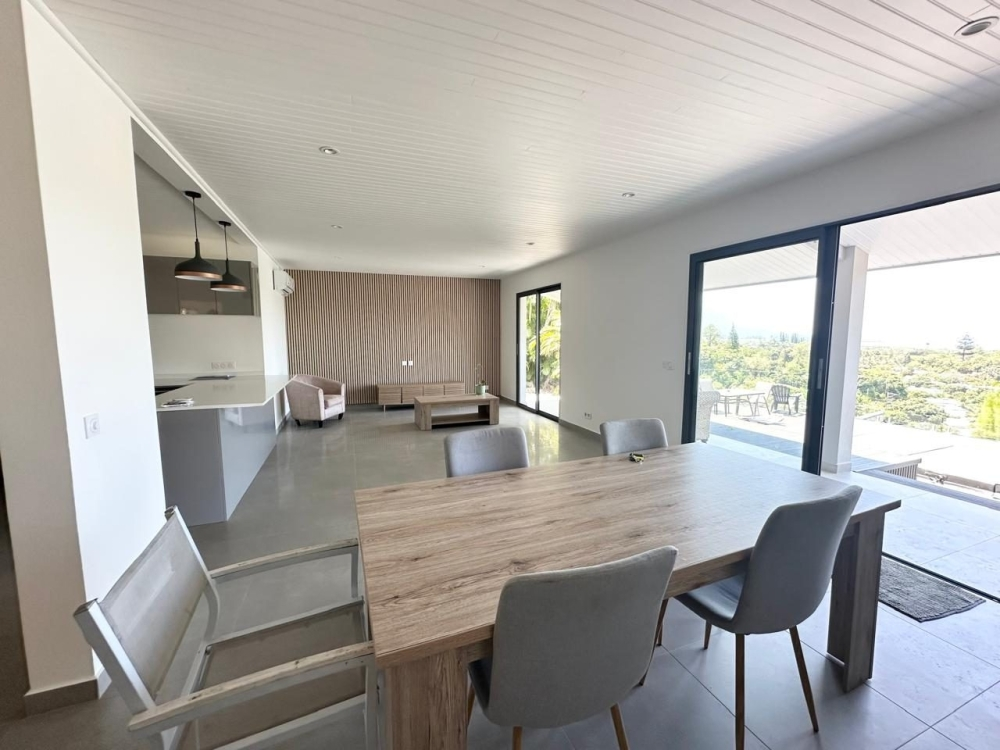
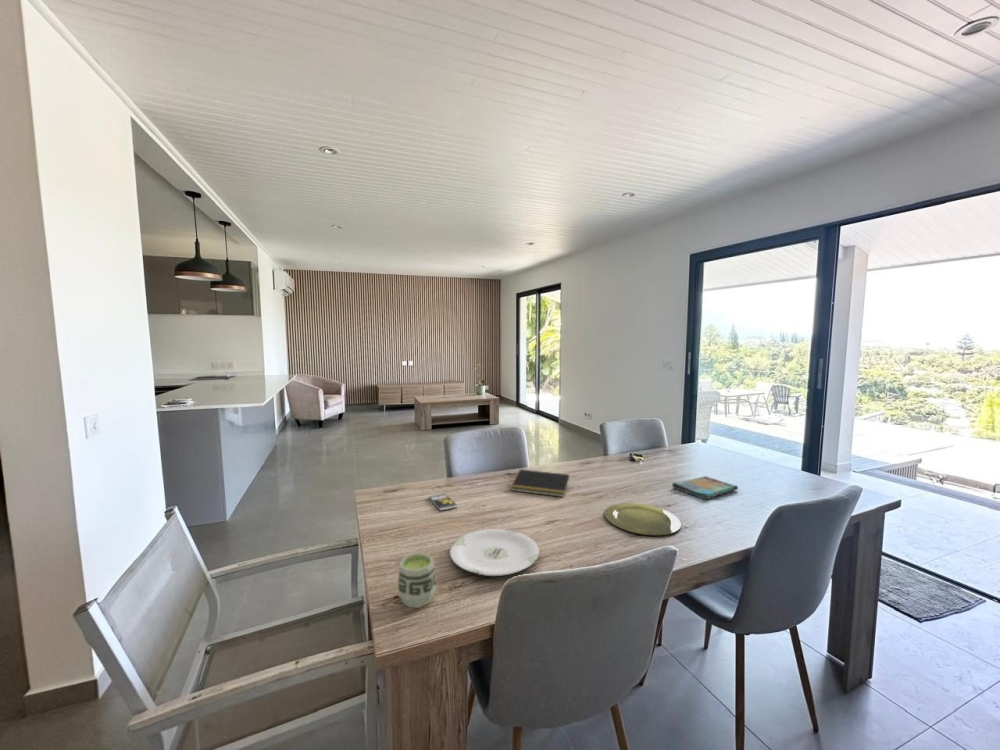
+ cup [397,552,438,609]
+ plate [449,528,540,577]
+ plate [603,502,682,536]
+ dish towel [671,475,739,501]
+ notepad [510,468,570,498]
+ smartphone [427,492,458,511]
